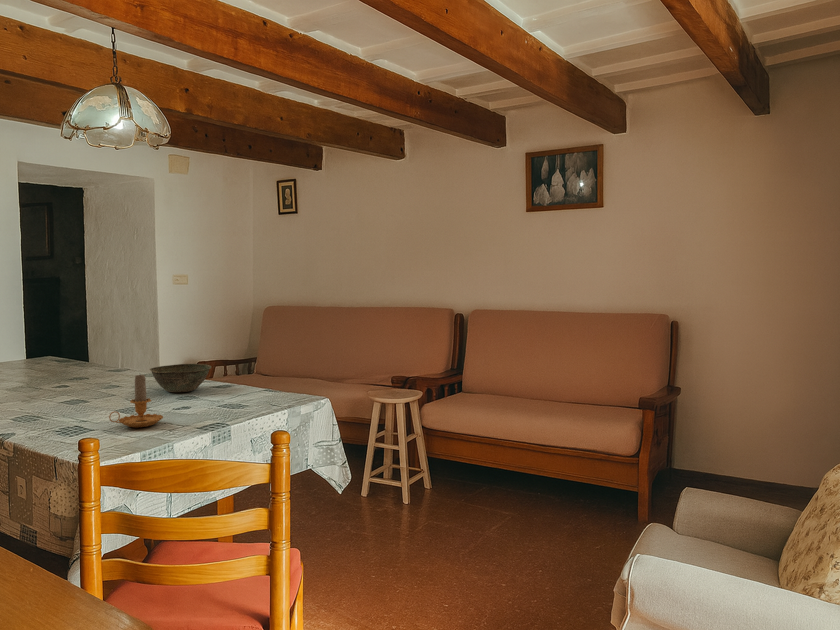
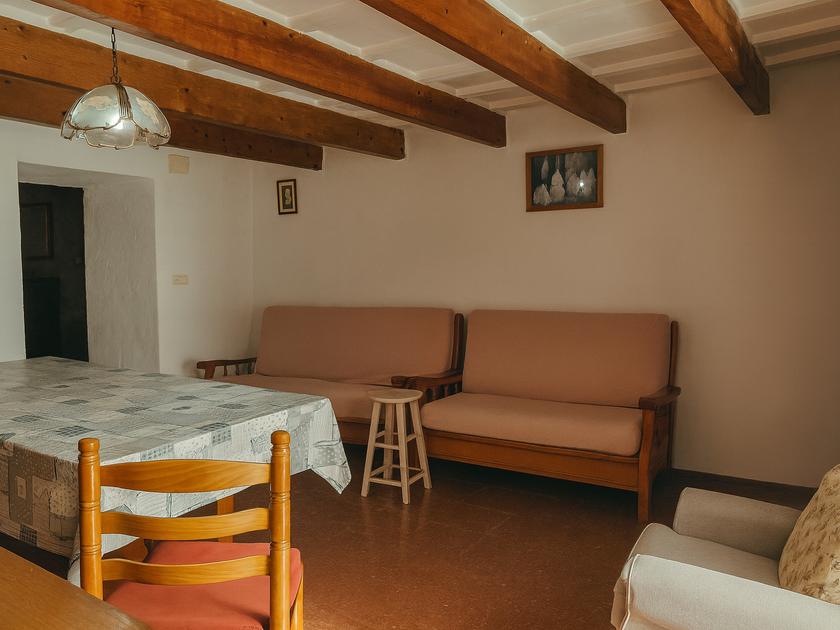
- candle [108,374,164,428]
- bowl [148,363,212,393]
